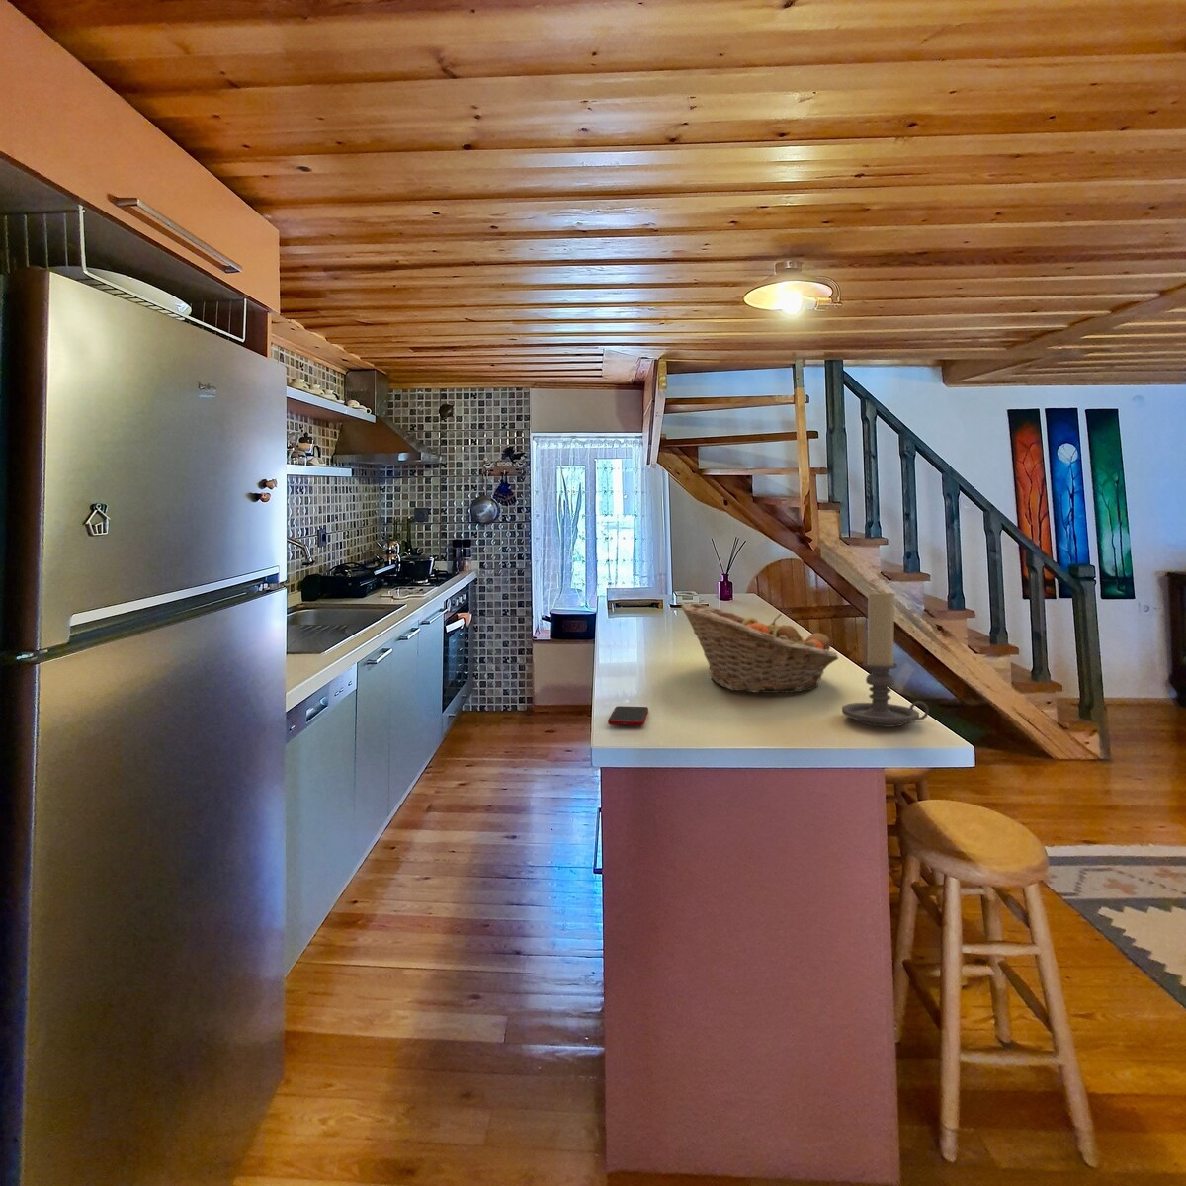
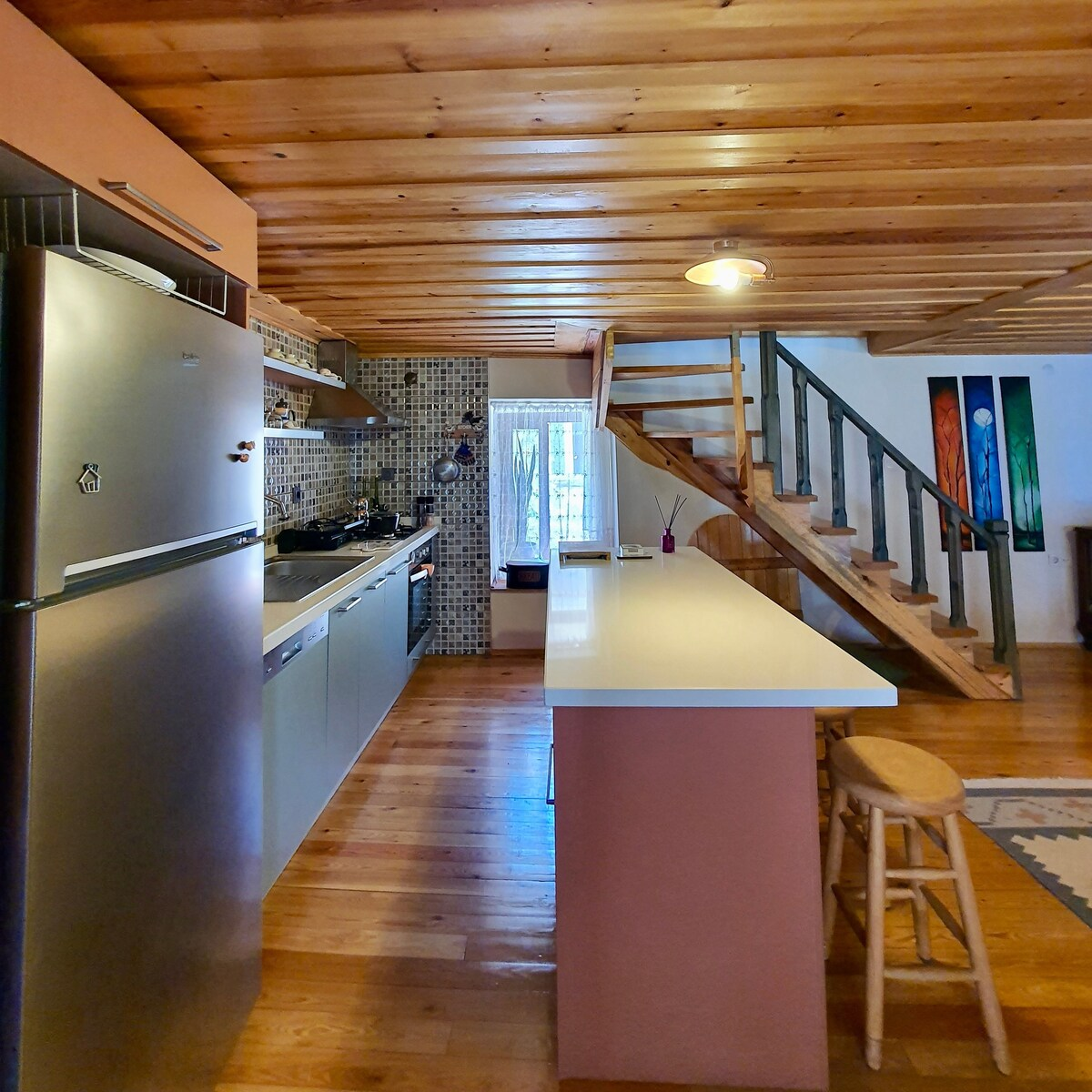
- fruit basket [679,602,840,694]
- candle holder [841,589,930,729]
- cell phone [607,705,649,727]
